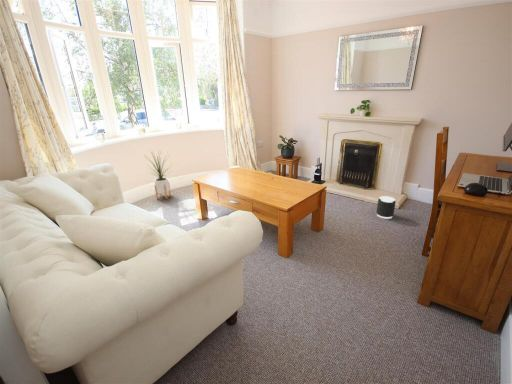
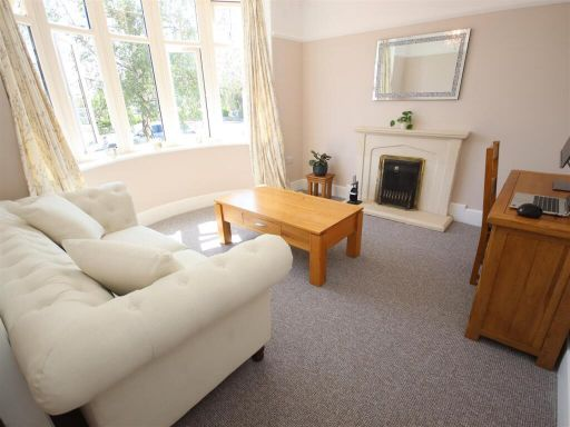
- speaker [376,195,397,219]
- house plant [143,148,173,200]
